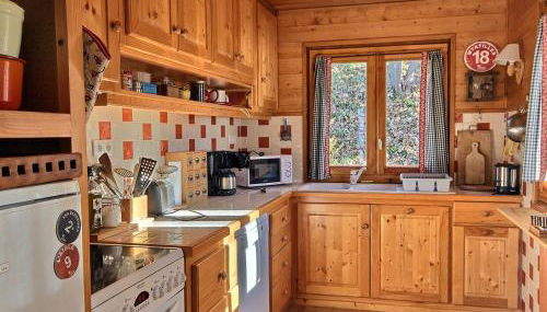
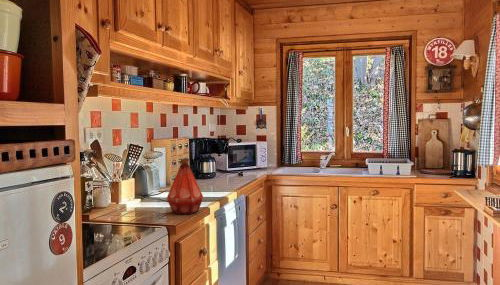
+ bottle [166,157,204,215]
